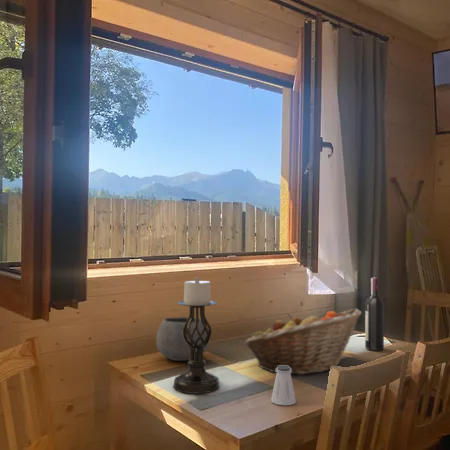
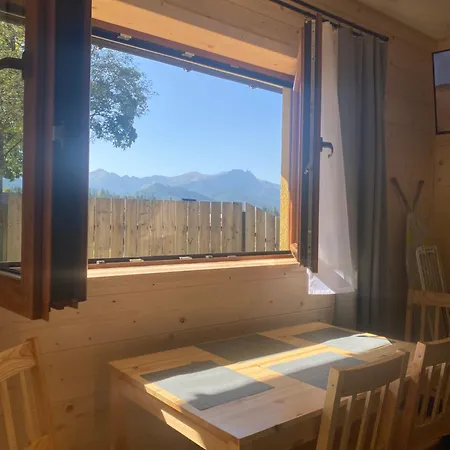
- candle holder [172,276,220,394]
- bowl [155,316,210,362]
- fruit basket [244,307,363,375]
- saltshaker [270,366,297,406]
- wine bottle [364,277,385,352]
